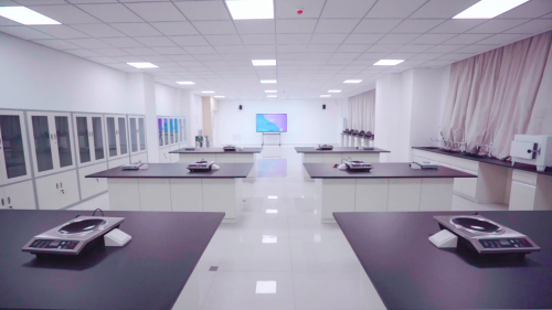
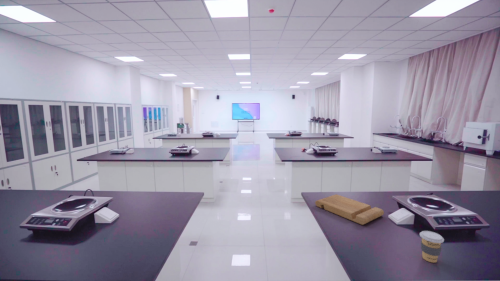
+ coffee cup [419,230,445,264]
+ cutting board [314,193,385,226]
